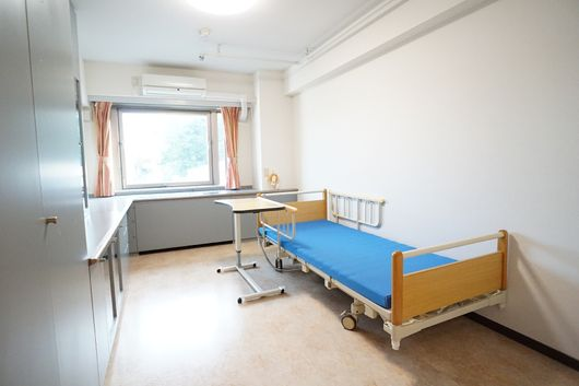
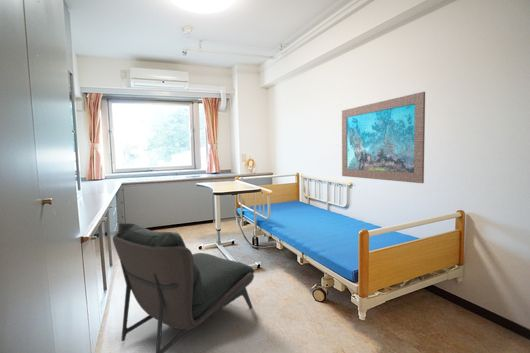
+ armless chair [112,222,256,353]
+ wall art [341,91,426,184]
